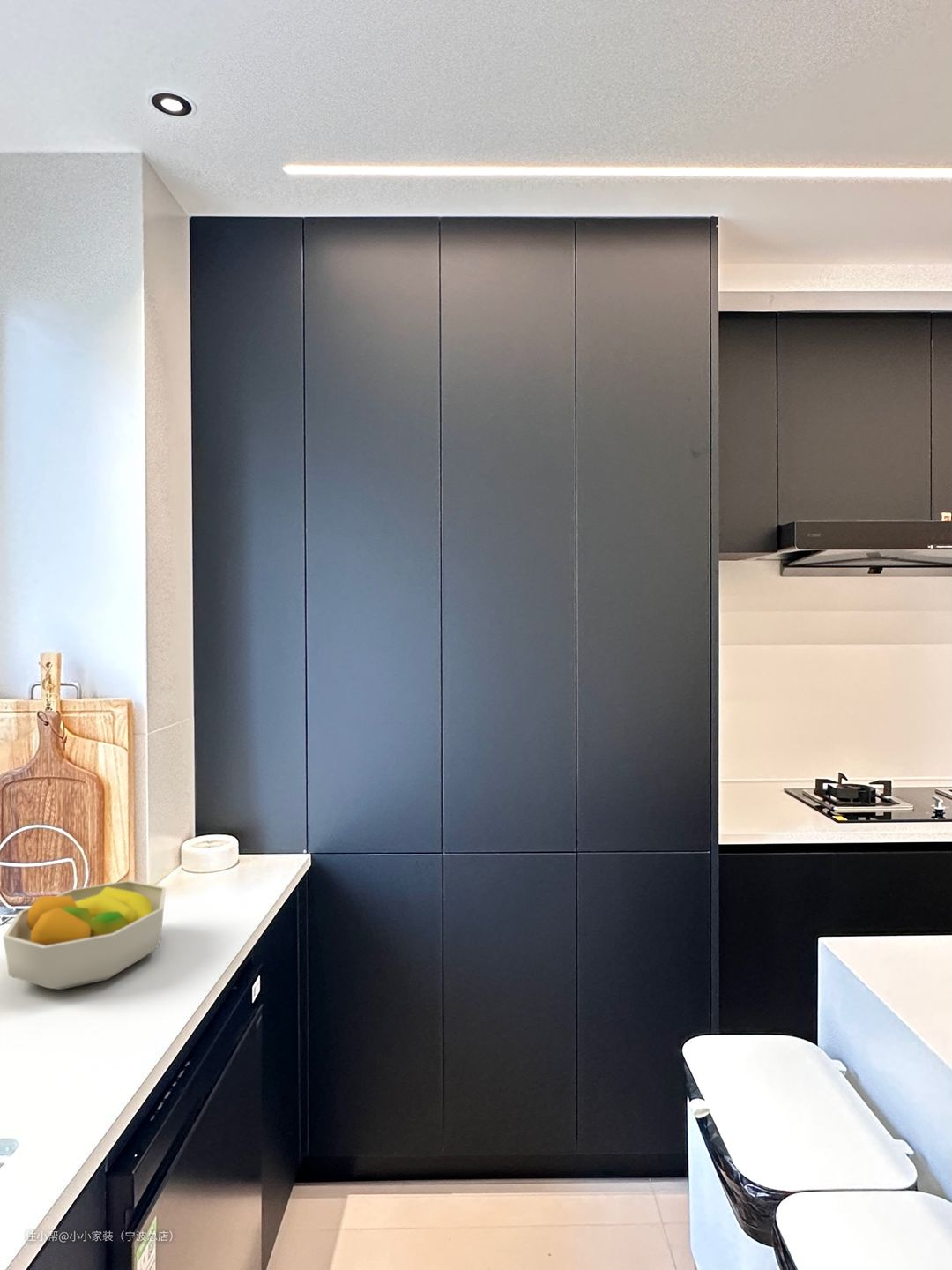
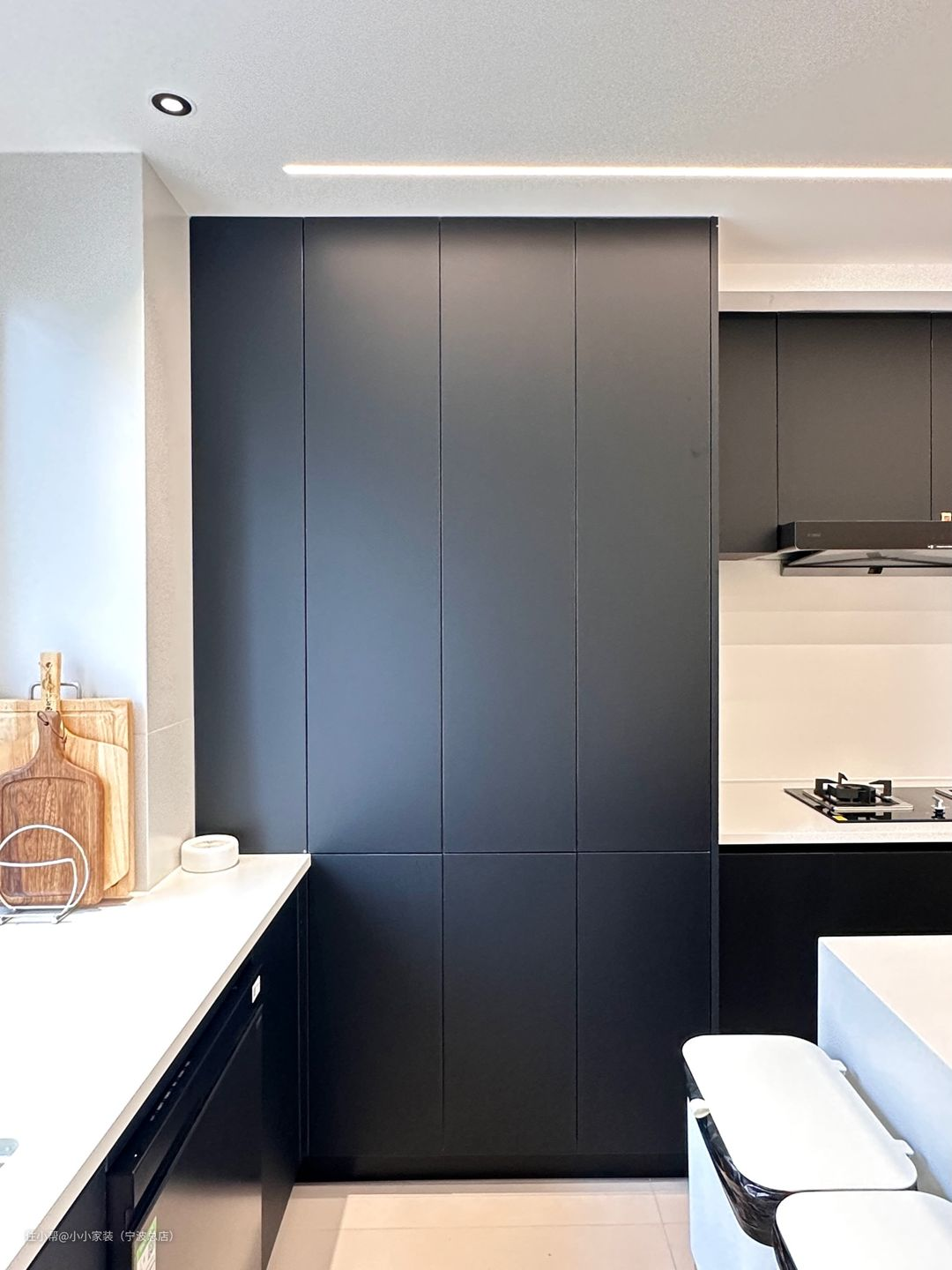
- fruit bowl [2,879,167,990]
